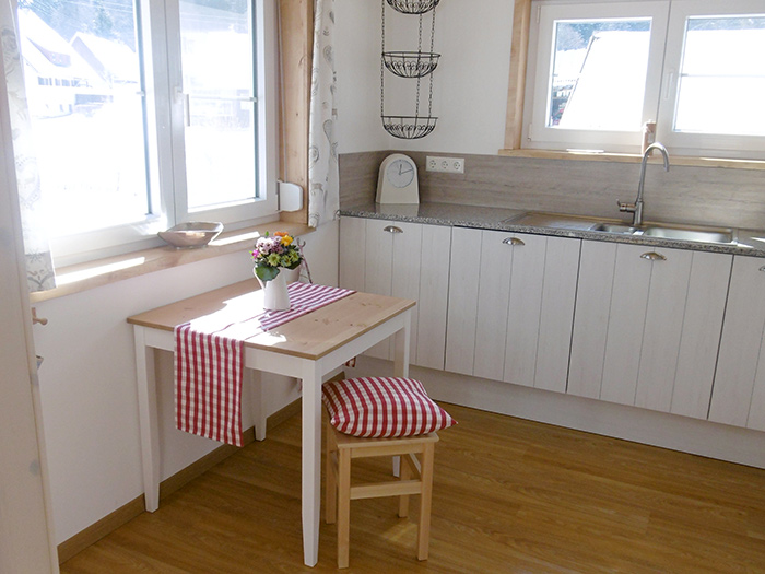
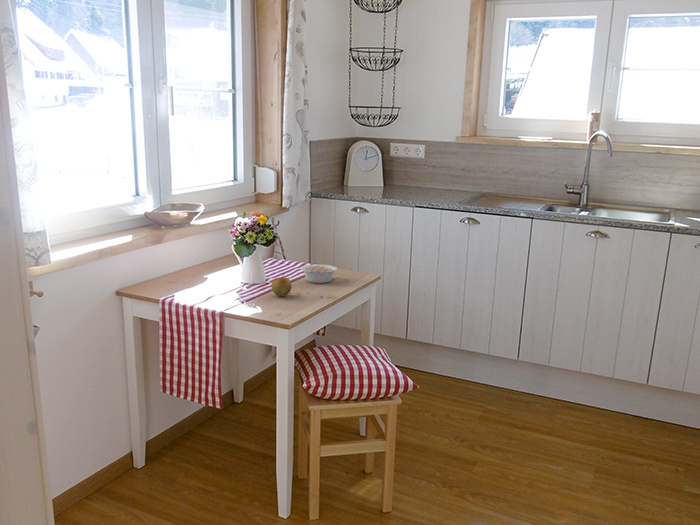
+ apple [271,272,293,297]
+ legume [300,264,341,284]
